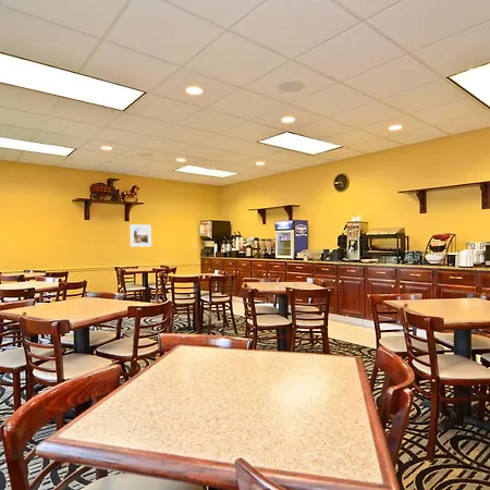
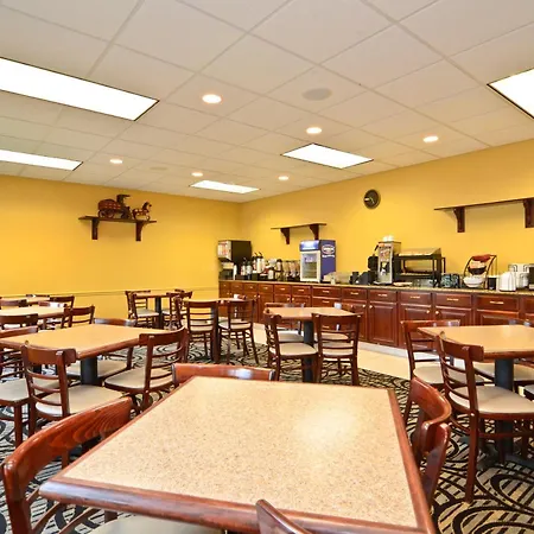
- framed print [128,223,152,248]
